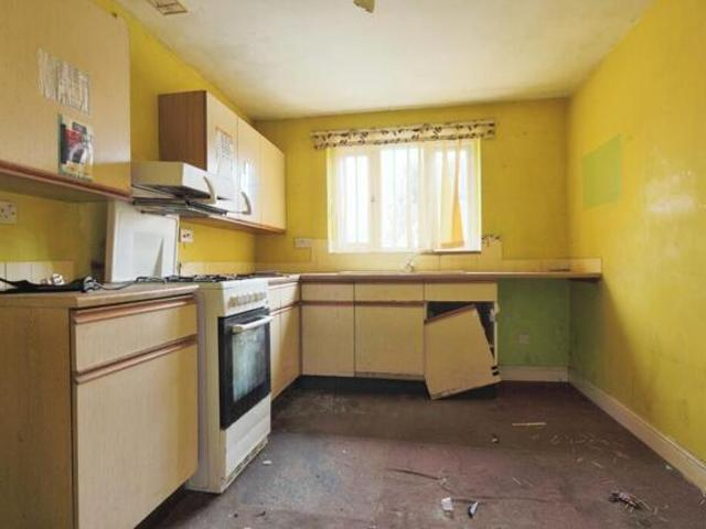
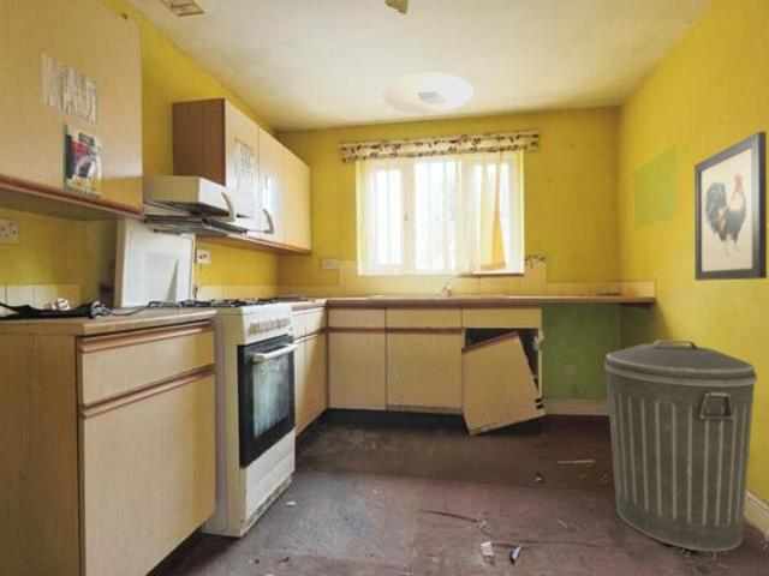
+ wall art [693,130,768,282]
+ trash can [603,340,758,553]
+ ceiling light [381,72,475,115]
